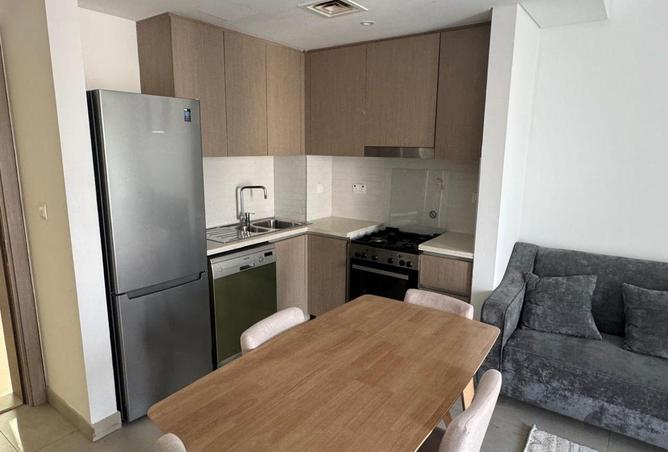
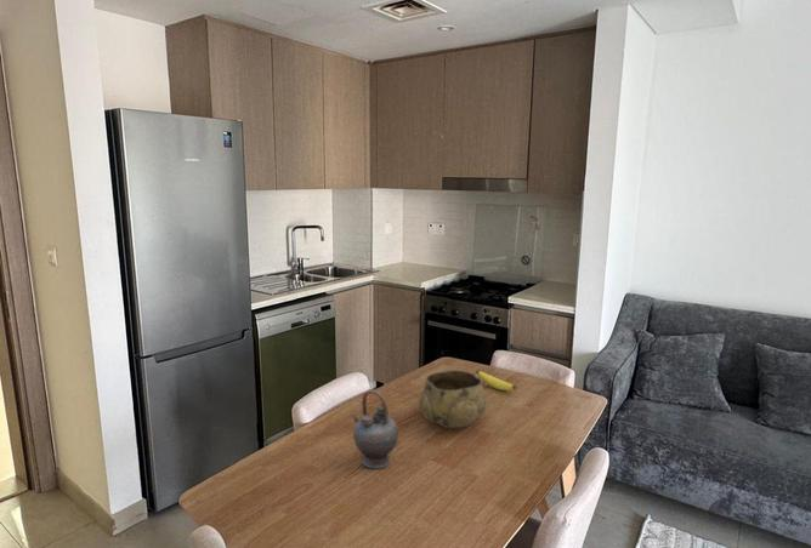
+ teapot [350,389,399,469]
+ banana [475,369,518,392]
+ decorative bowl [418,369,488,429]
